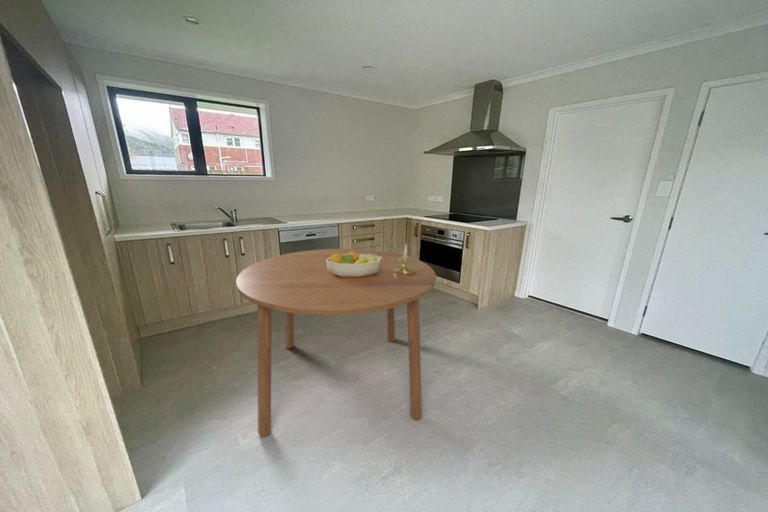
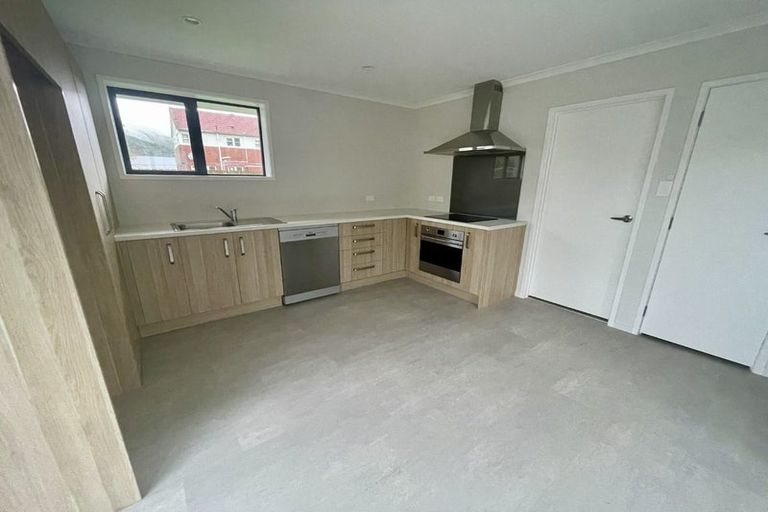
- fruit bowl [326,251,382,278]
- candle holder [393,245,416,275]
- dining table [235,248,437,437]
